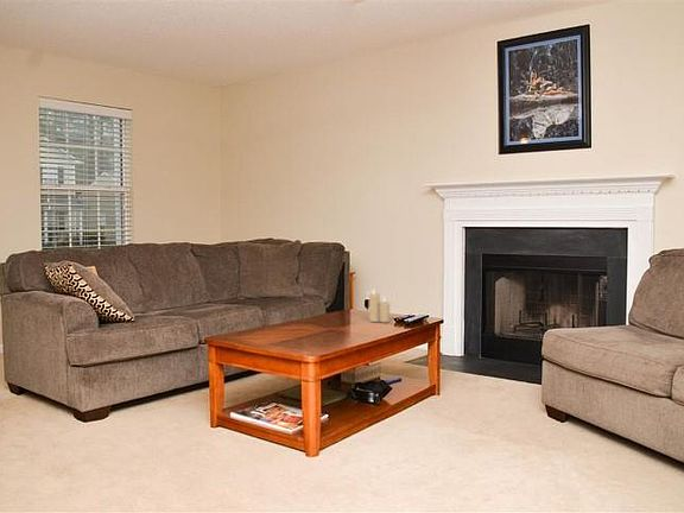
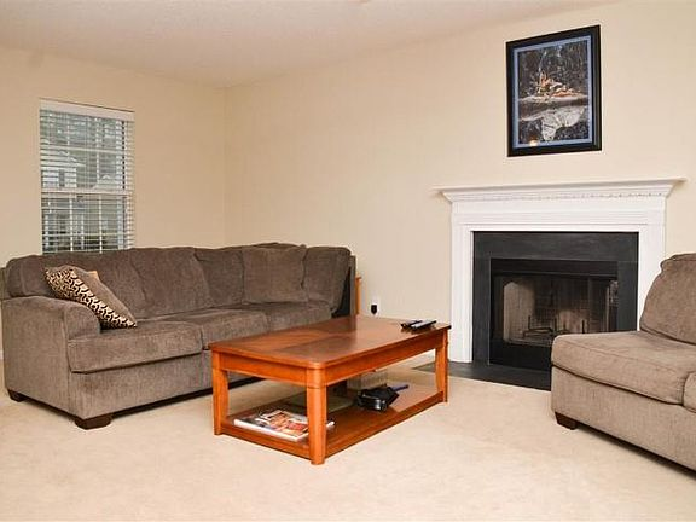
- candle [367,289,391,323]
